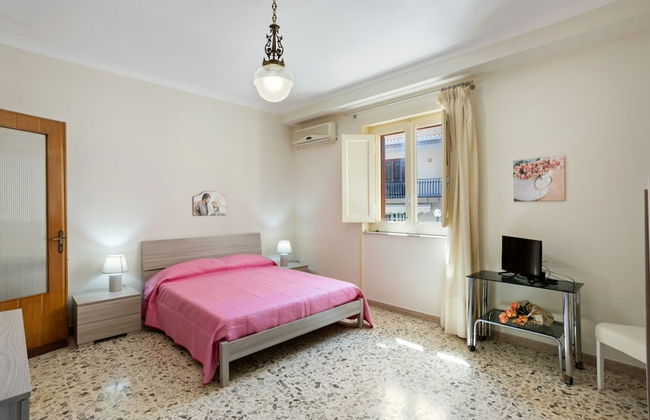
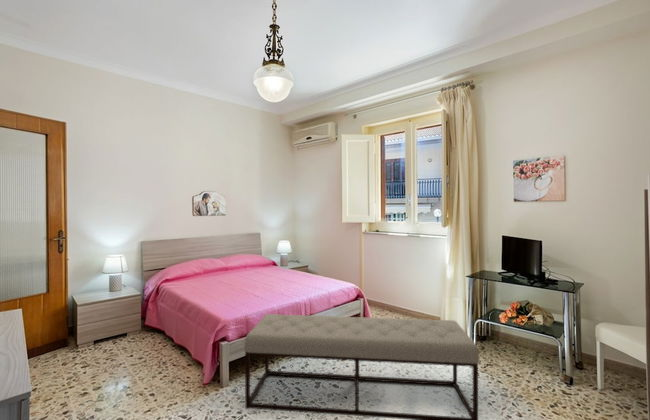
+ bench [243,313,480,420]
